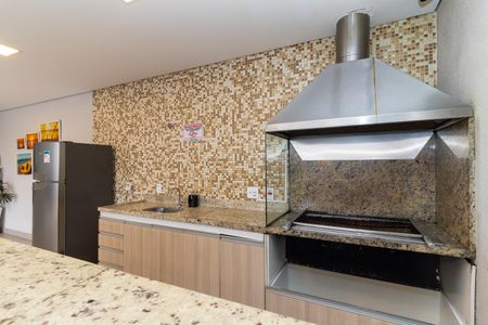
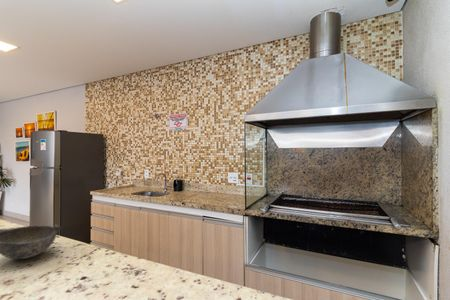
+ bowl [0,223,63,260]
